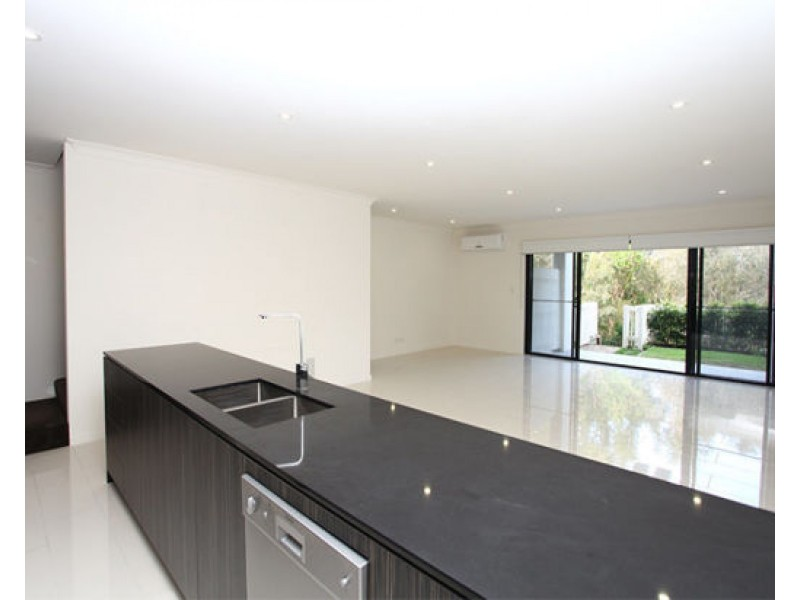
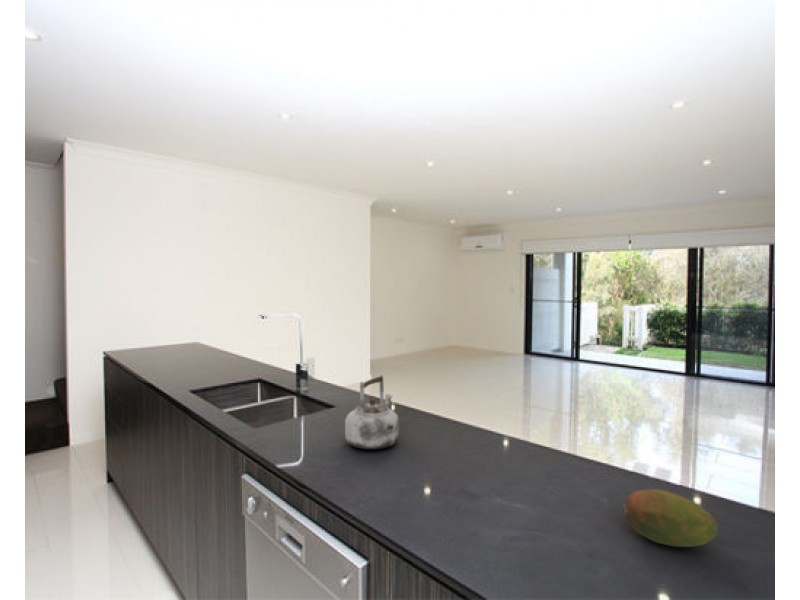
+ kettle [344,374,400,450]
+ fruit [622,488,719,548]
